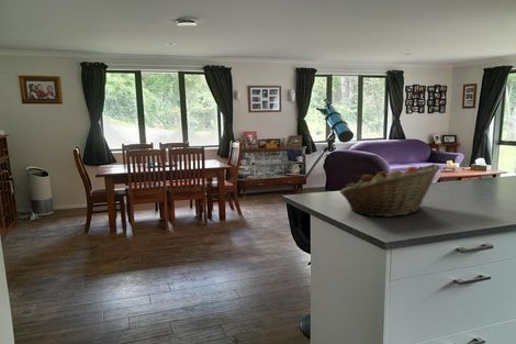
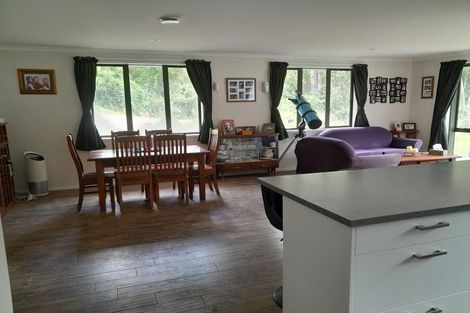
- fruit basket [339,163,441,218]
